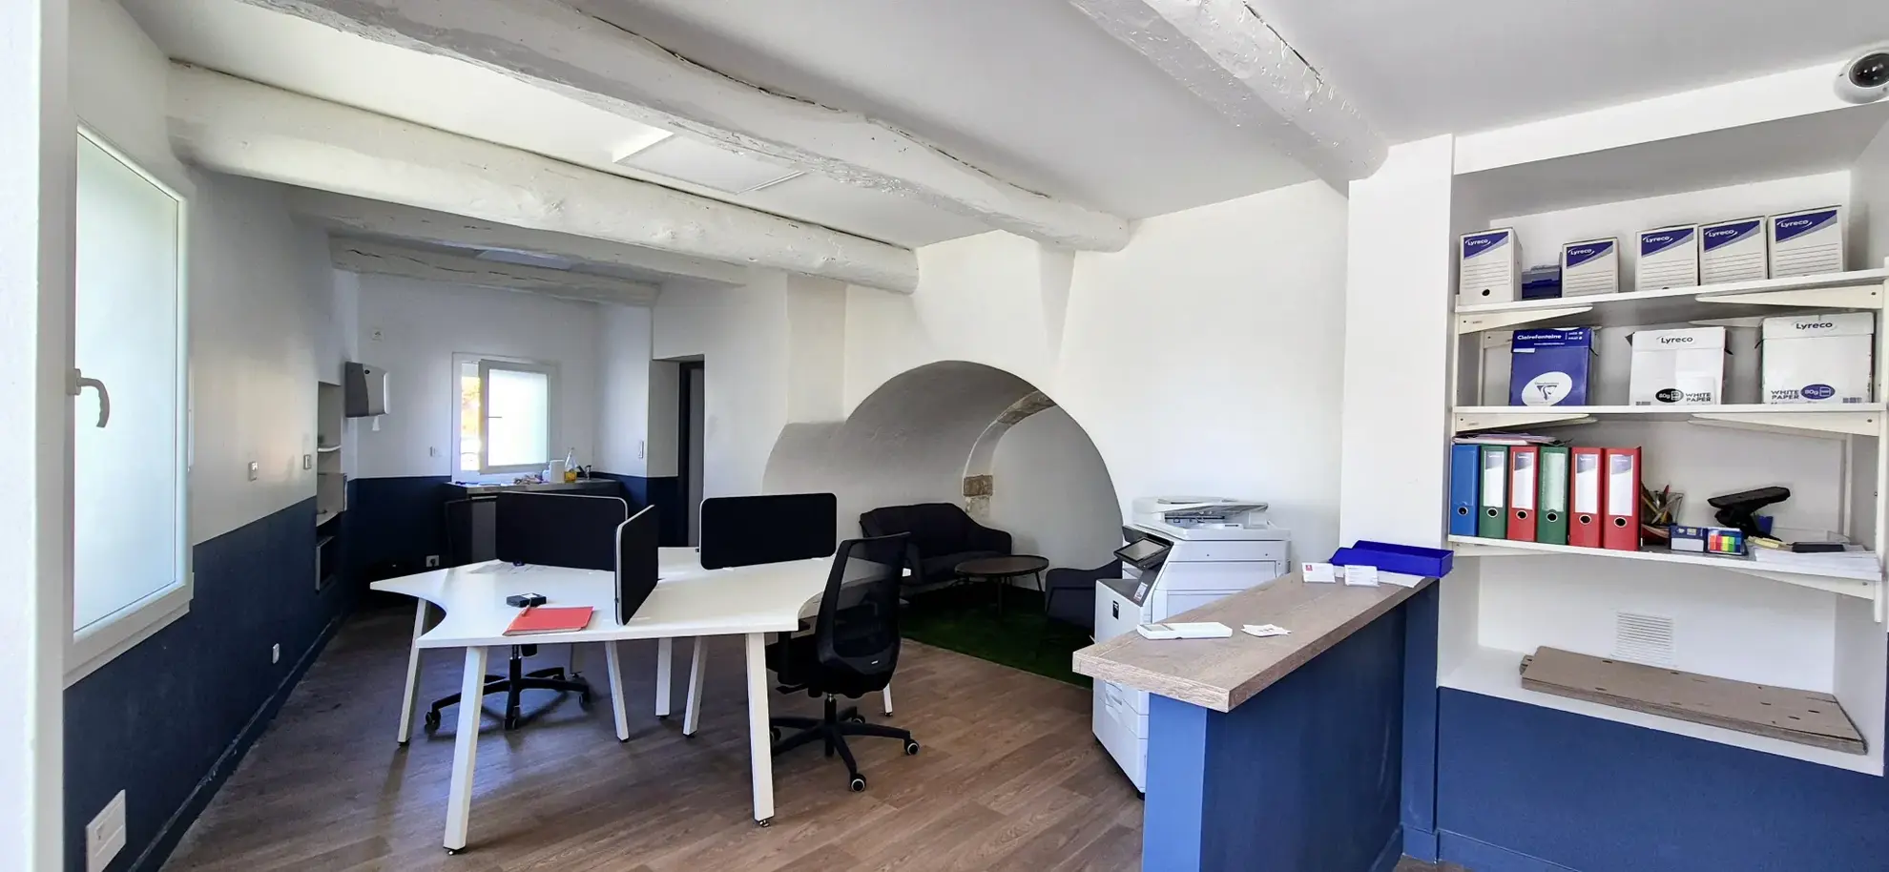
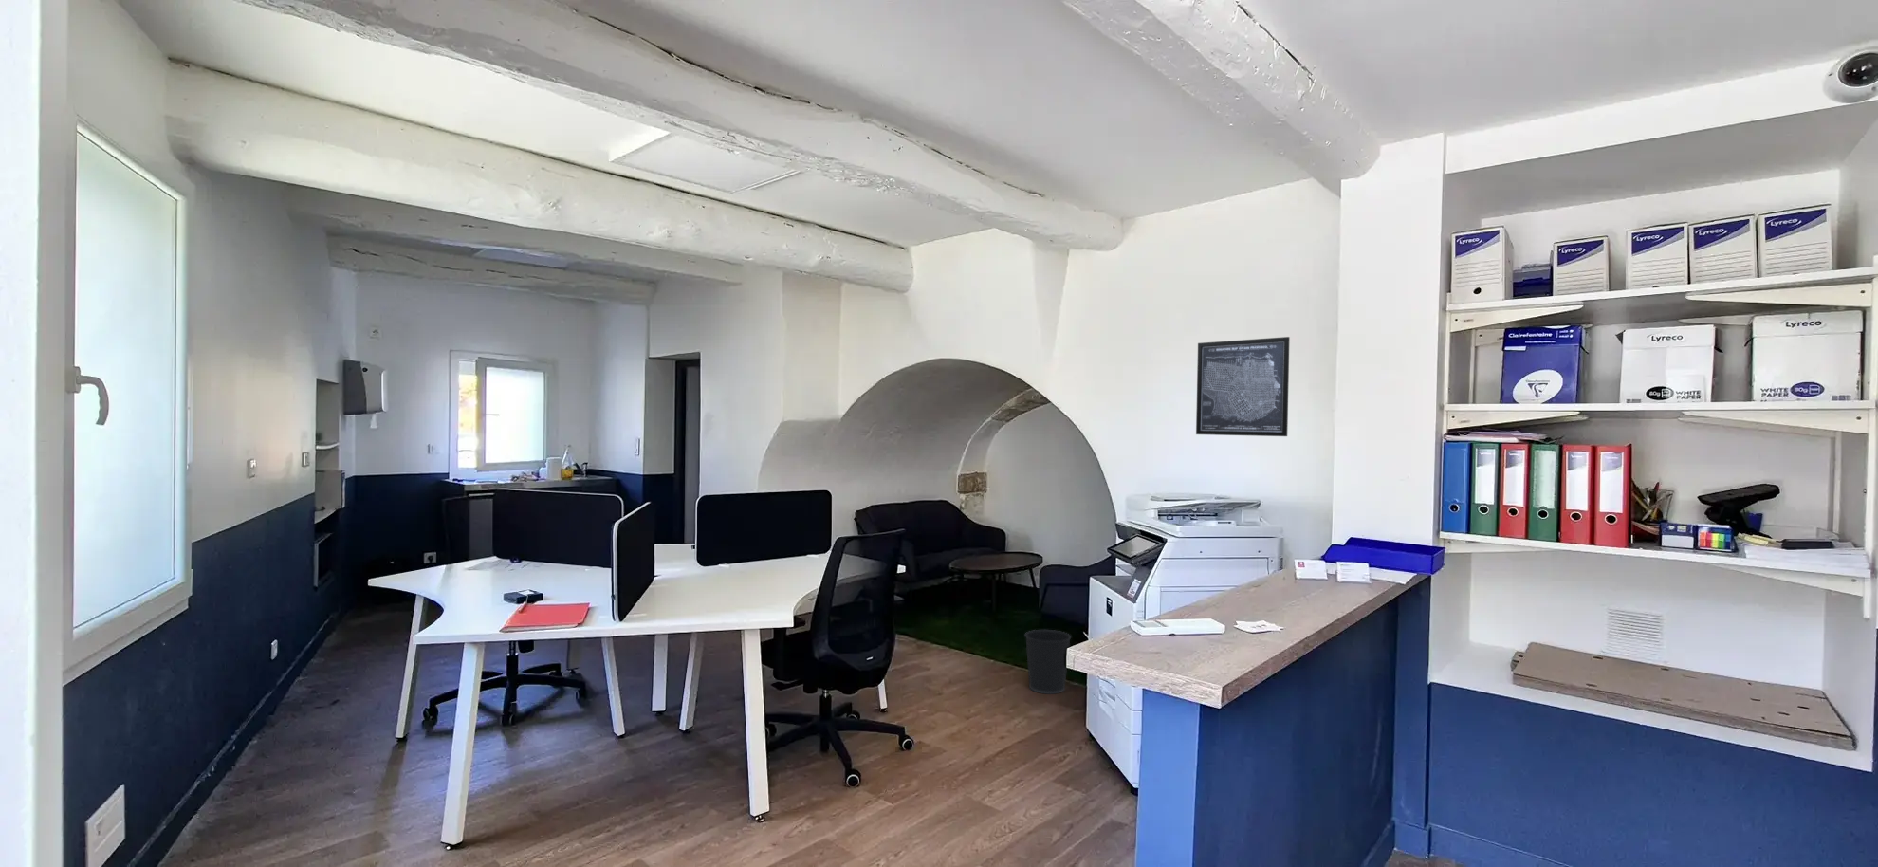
+ wastebasket [1024,629,1072,695]
+ wall art [1195,335,1291,437]
